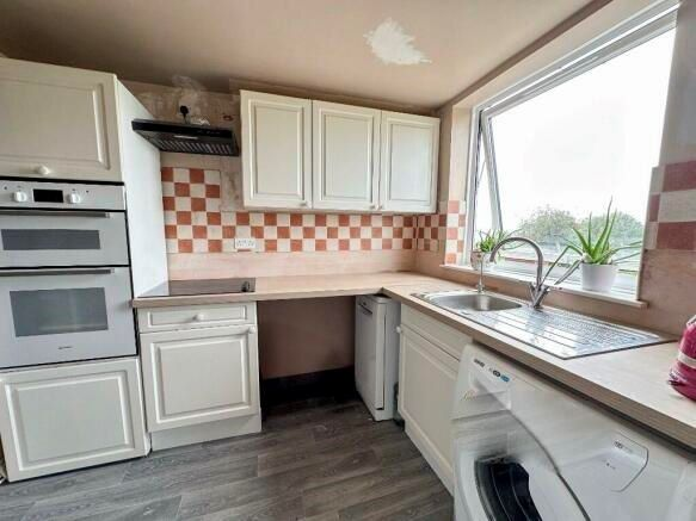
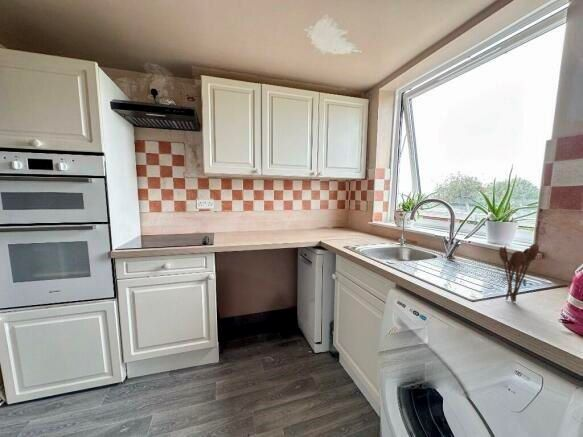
+ utensil holder [498,243,540,303]
